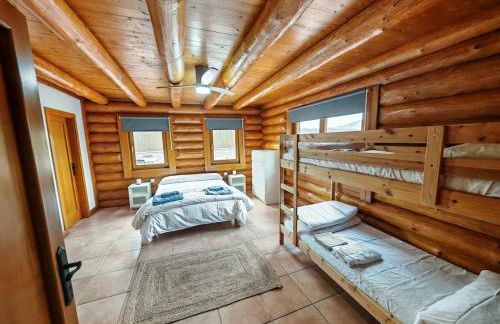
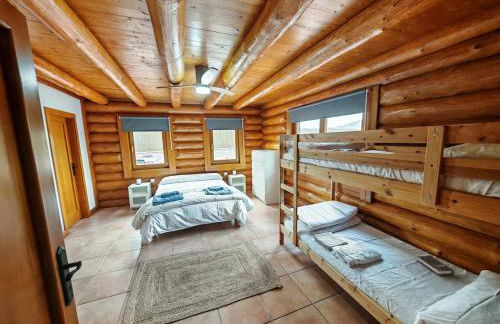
+ hardback book [416,255,455,277]
